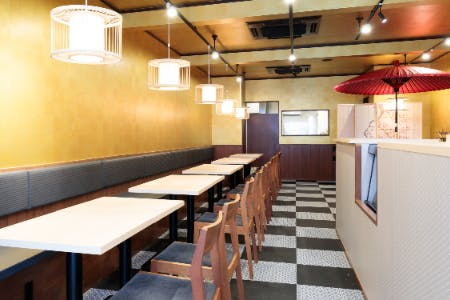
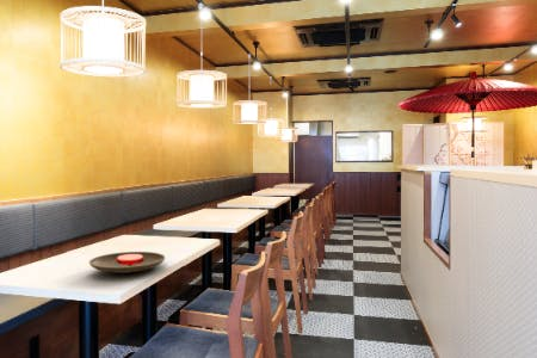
+ plate [88,251,166,274]
